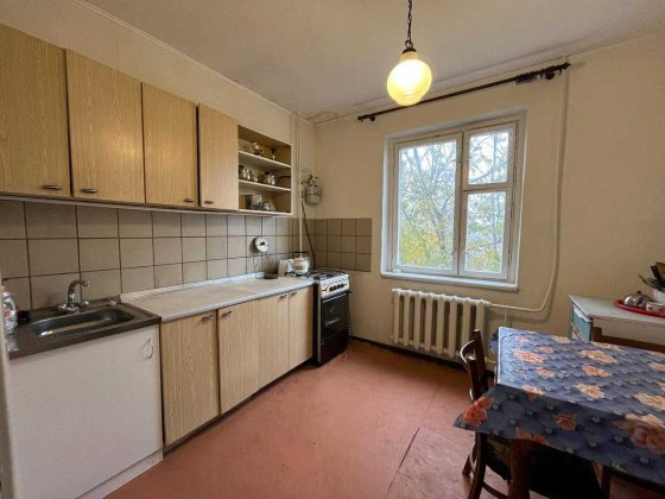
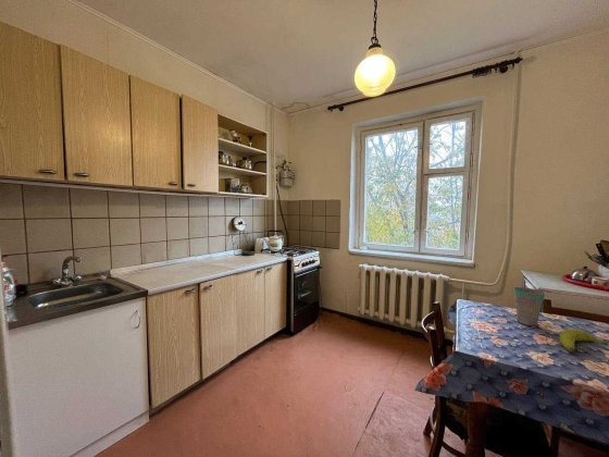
+ cup [513,286,546,326]
+ fruit [559,329,609,353]
